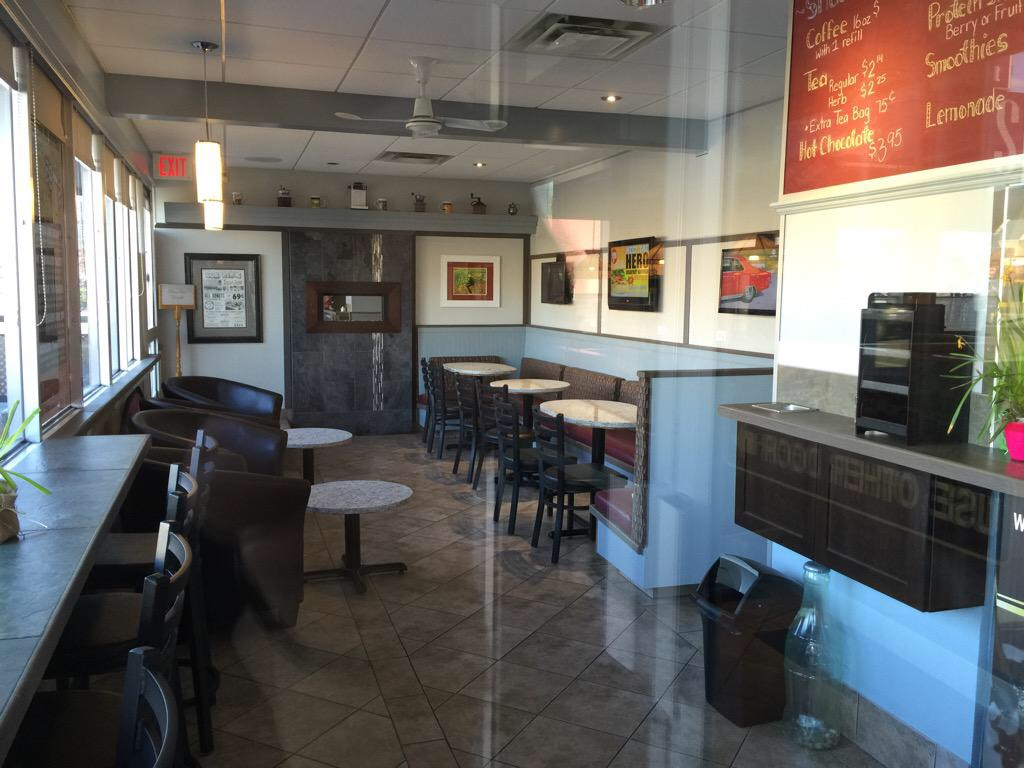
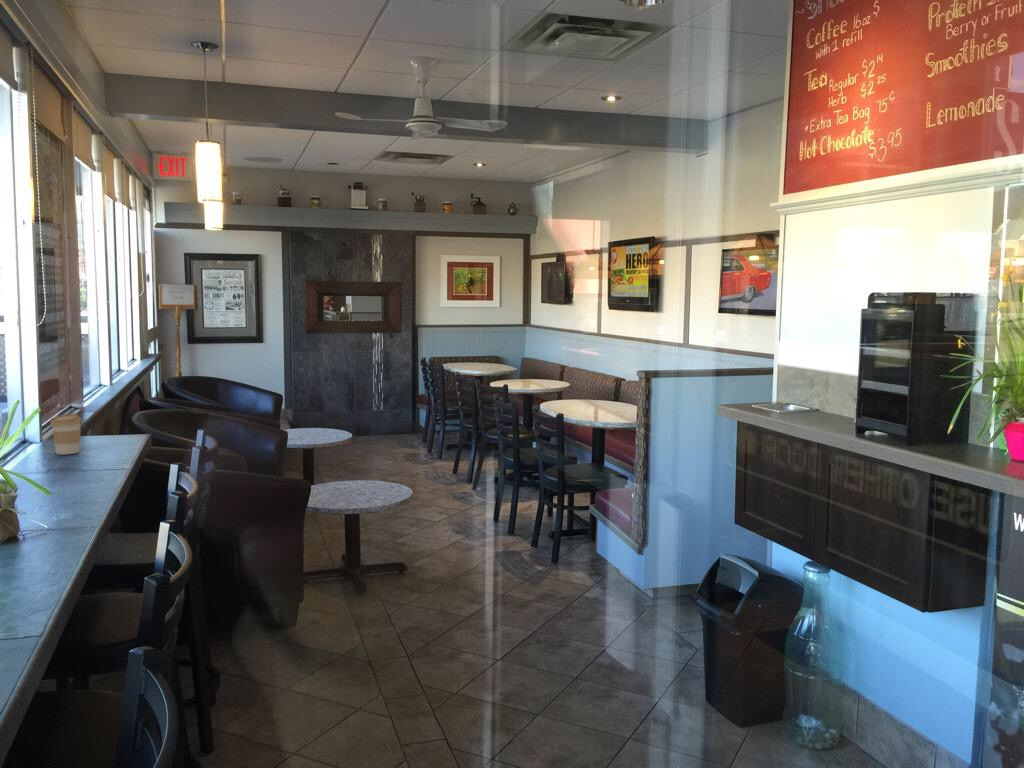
+ coffee cup [50,413,82,456]
